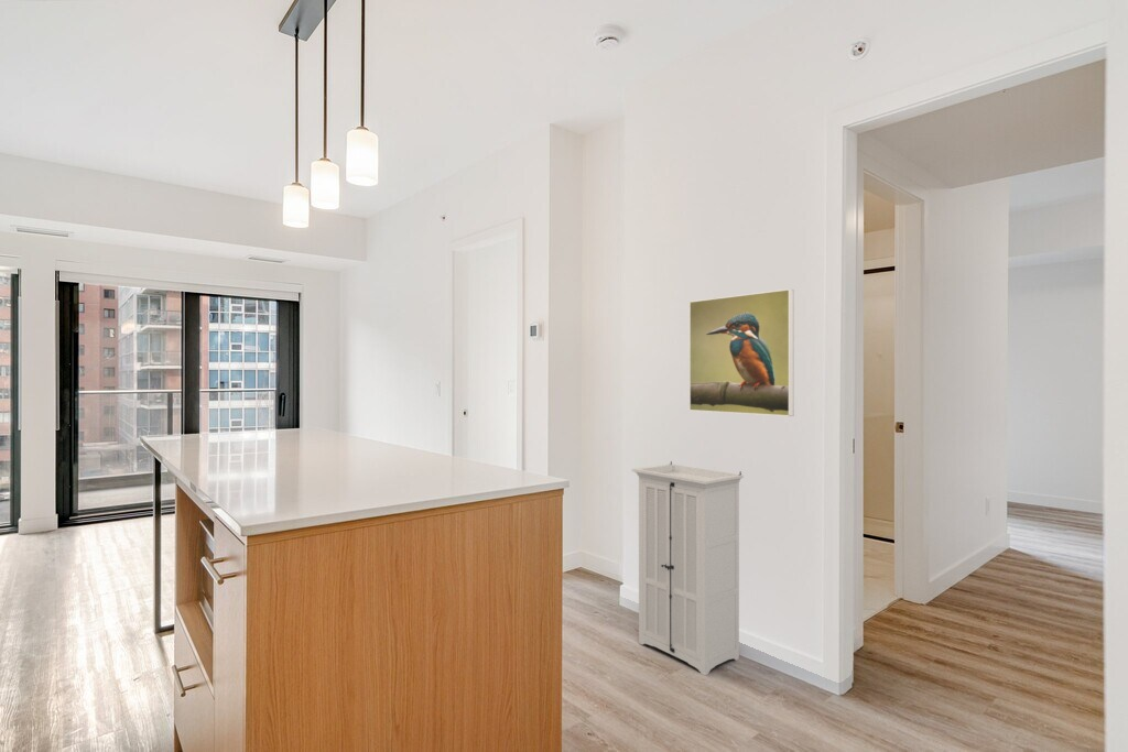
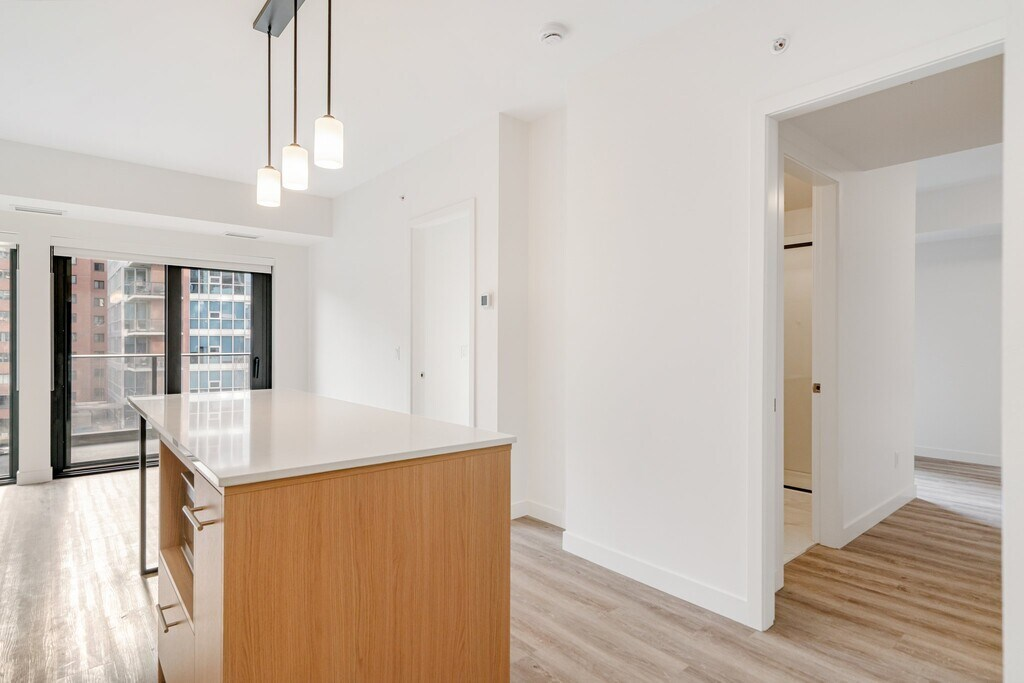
- storage cabinet [631,460,745,676]
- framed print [688,287,794,417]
